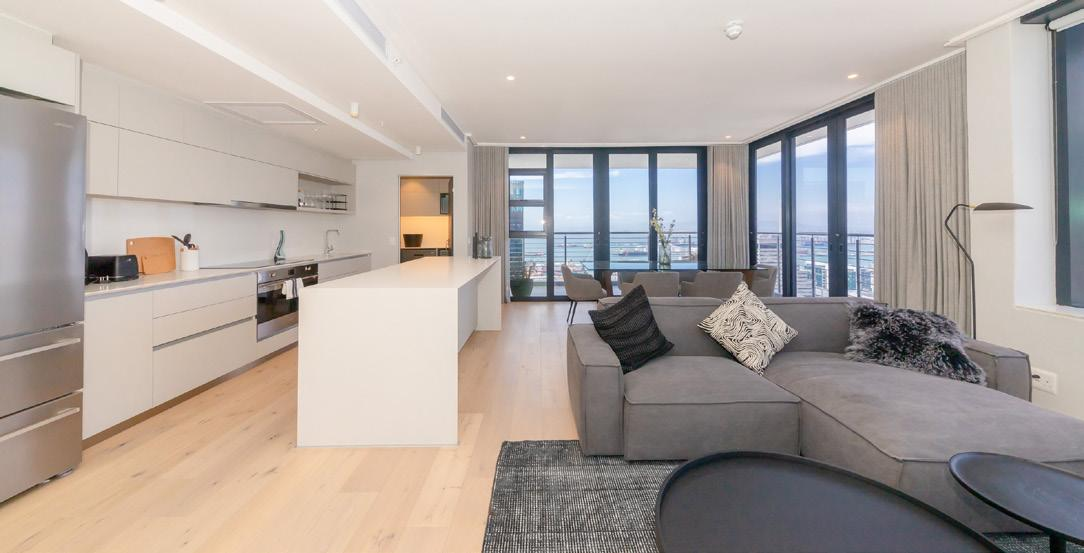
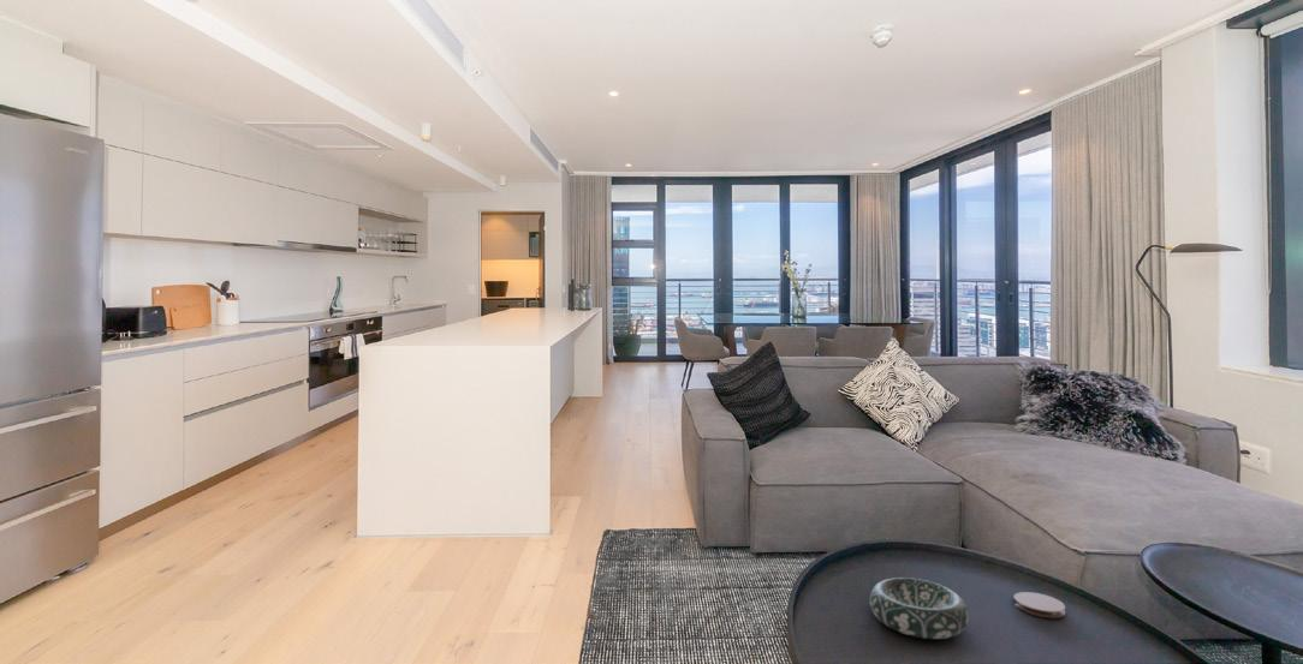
+ decorative bowl [868,576,970,640]
+ coaster [1012,591,1066,618]
